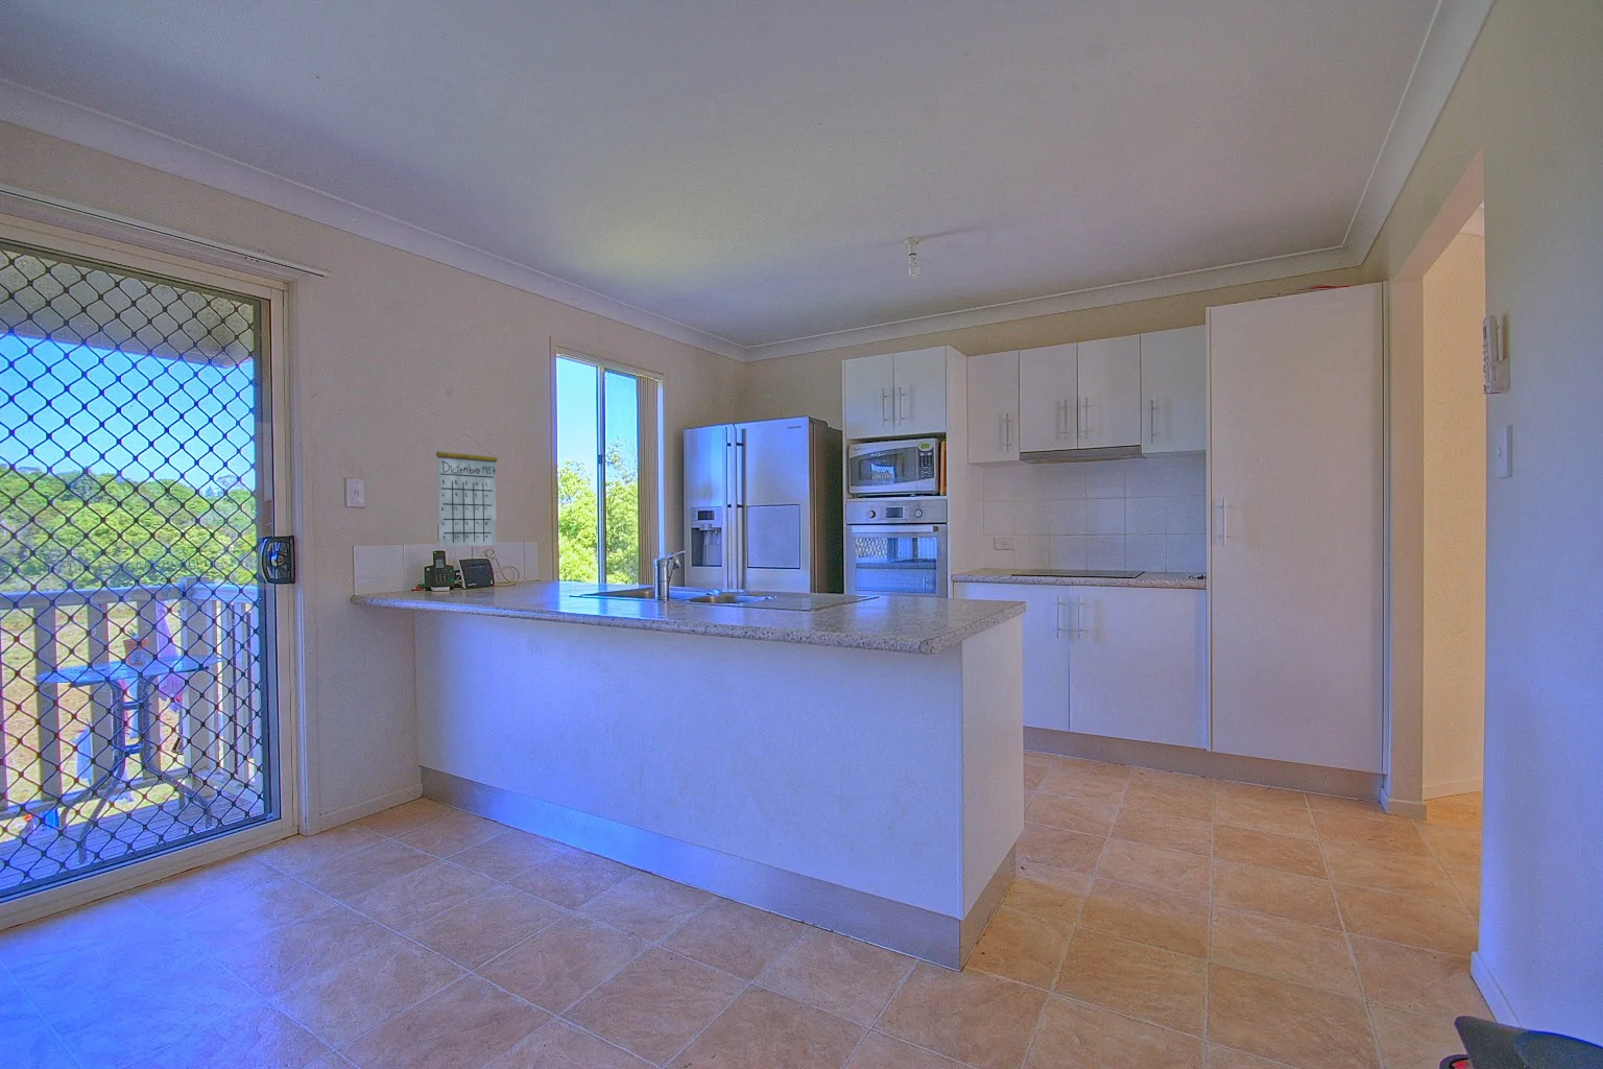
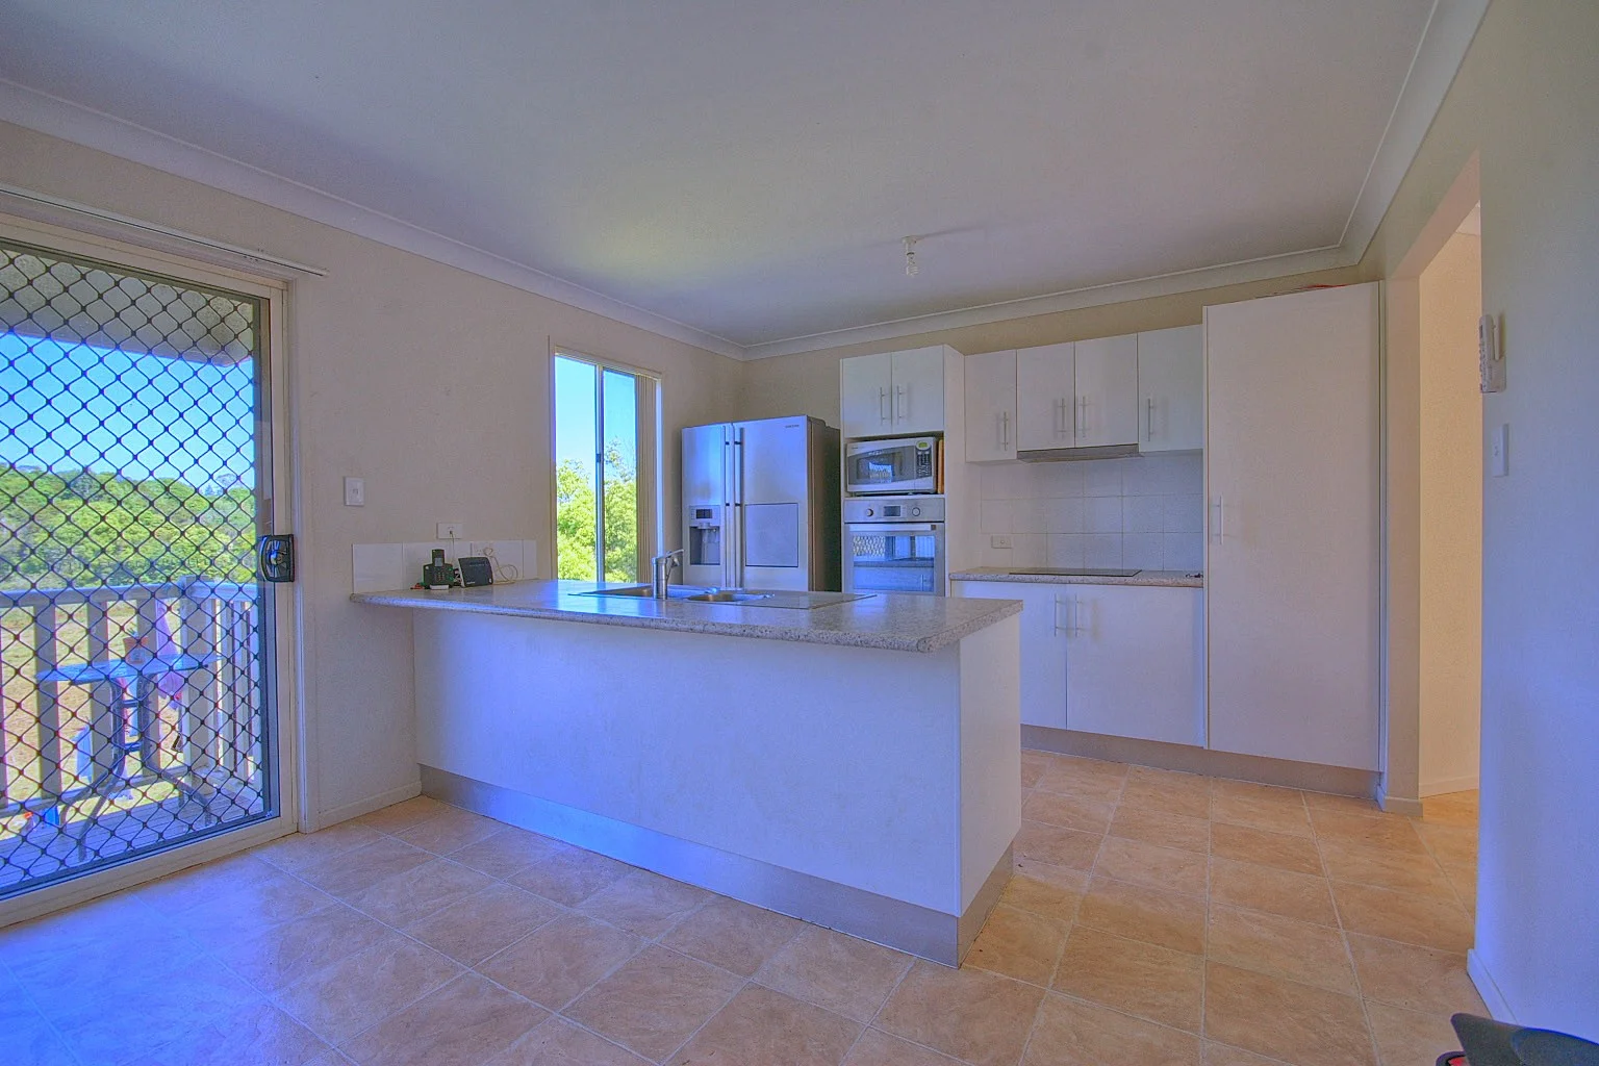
- calendar [435,433,497,548]
